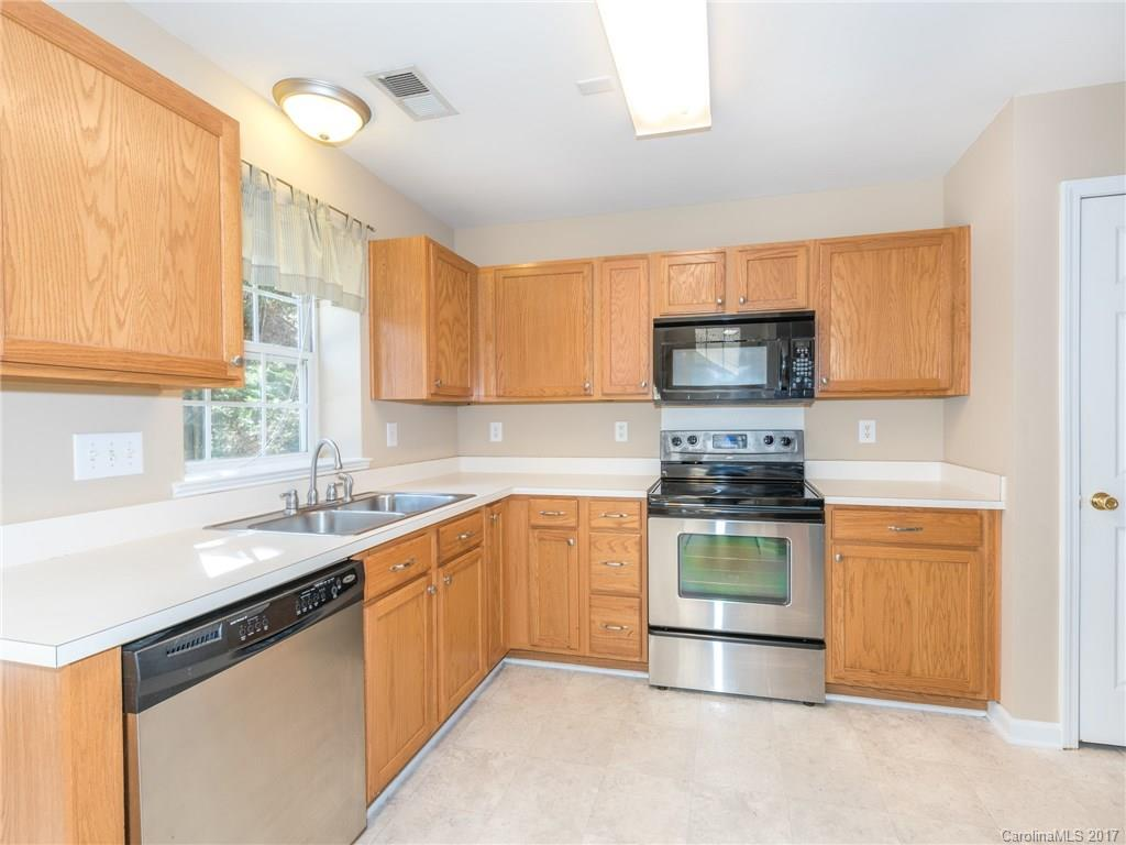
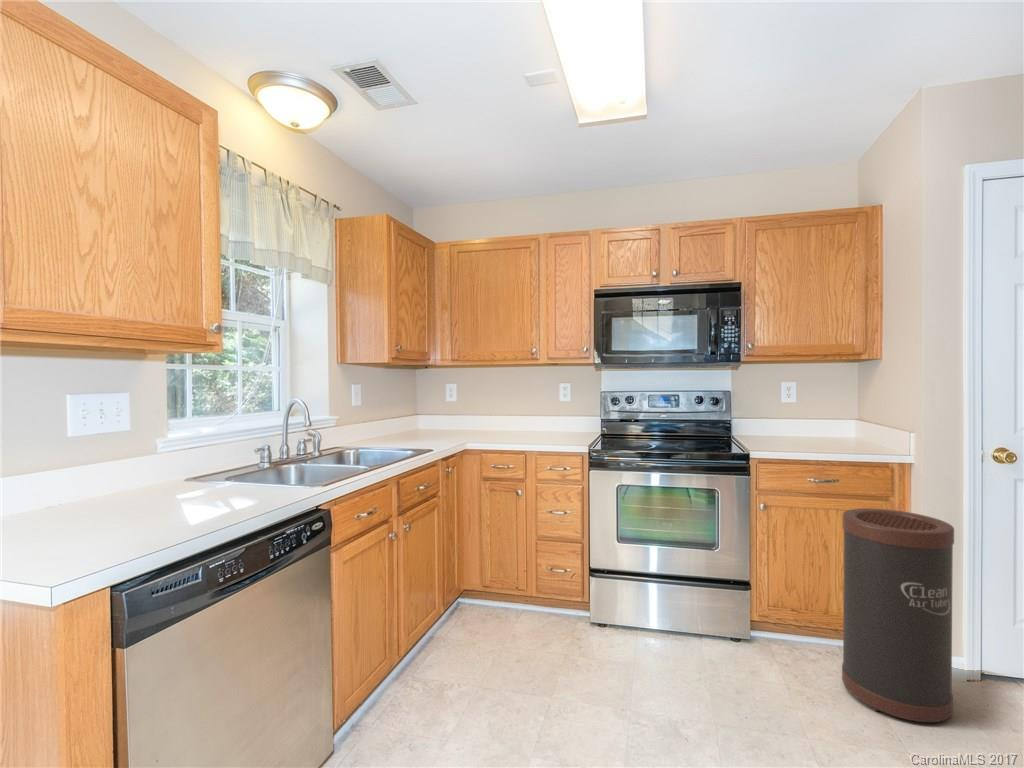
+ trash can [841,507,955,723]
